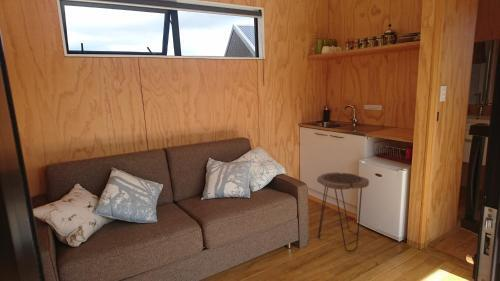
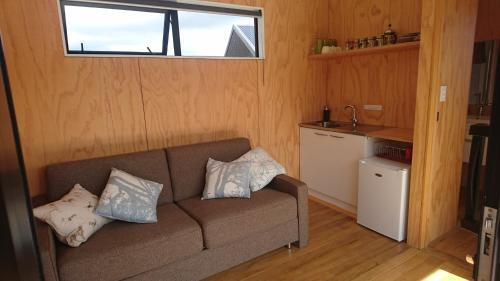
- side table [316,171,370,252]
